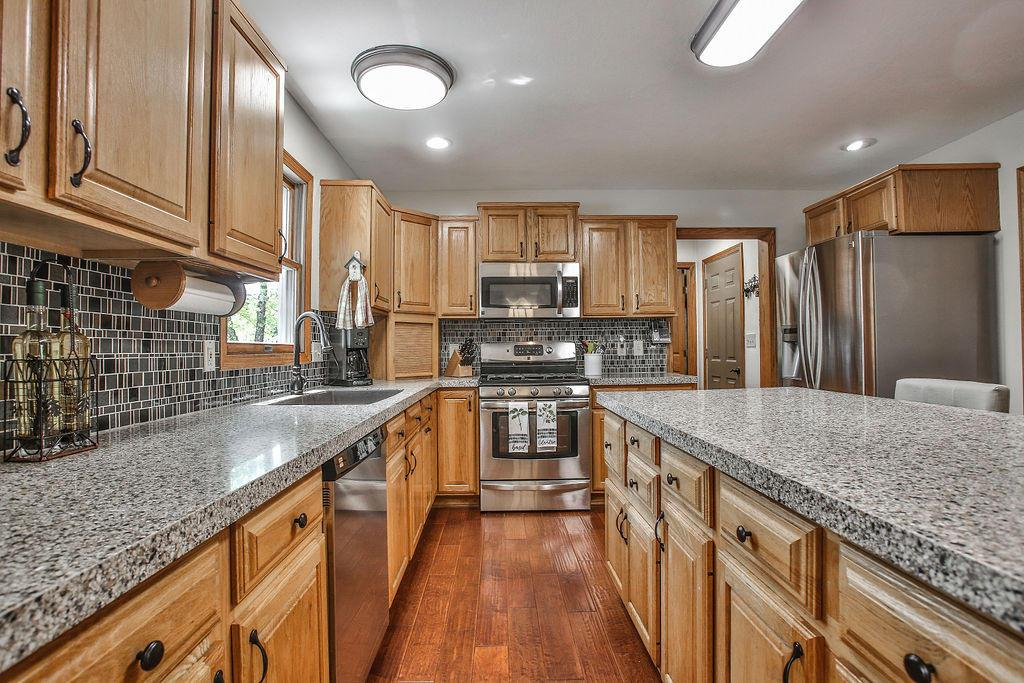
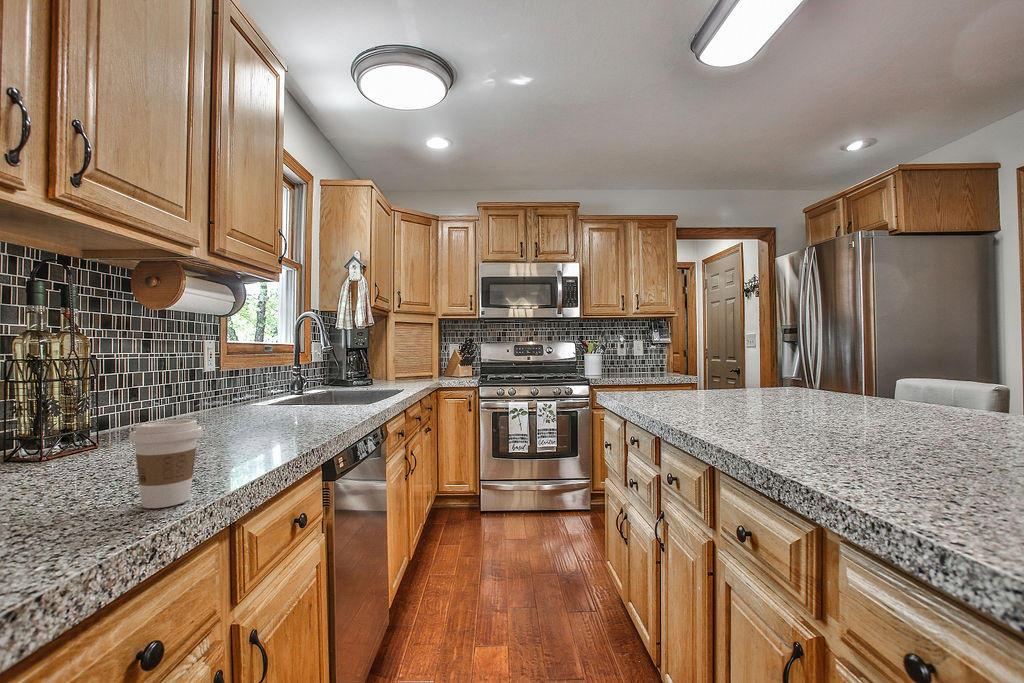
+ coffee cup [128,418,203,509]
